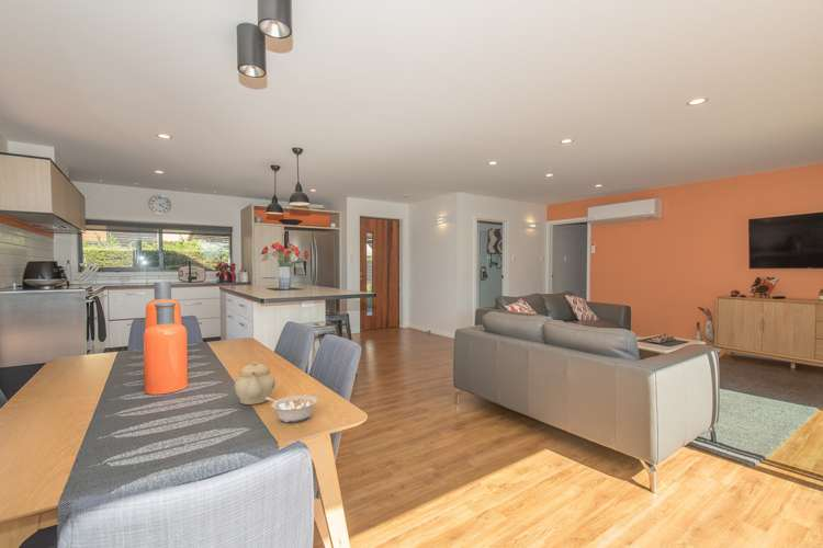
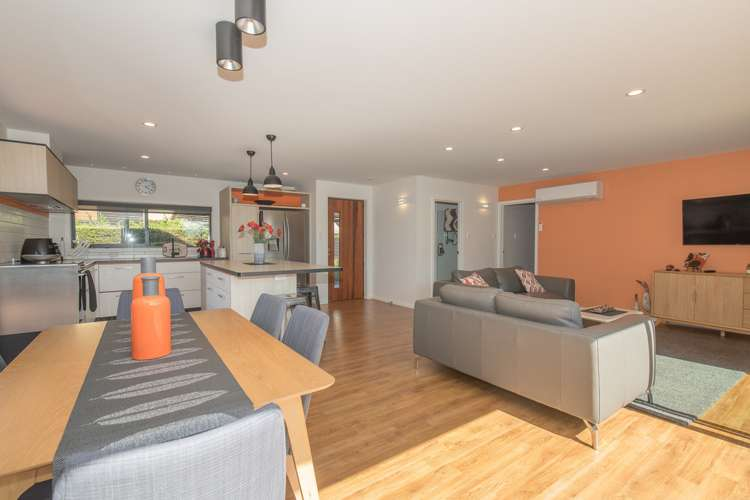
- teapot [233,361,277,406]
- legume [266,395,319,424]
